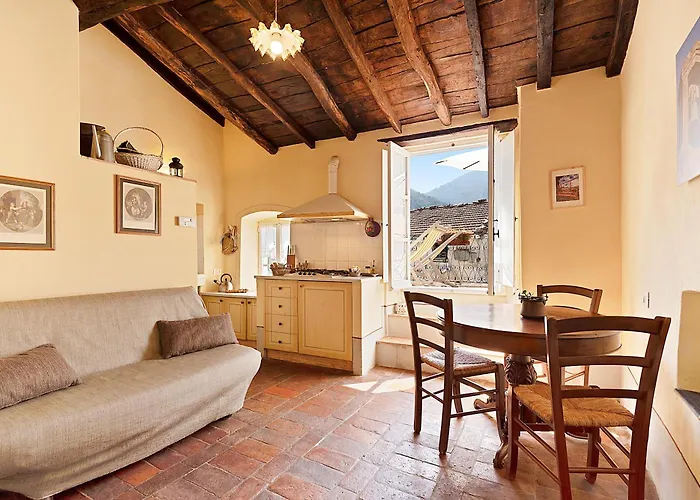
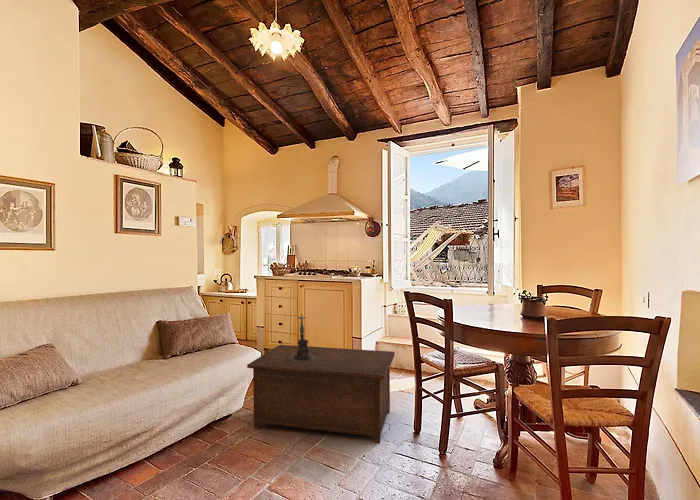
+ cabinet [246,344,396,444]
+ candle holder [288,315,317,363]
